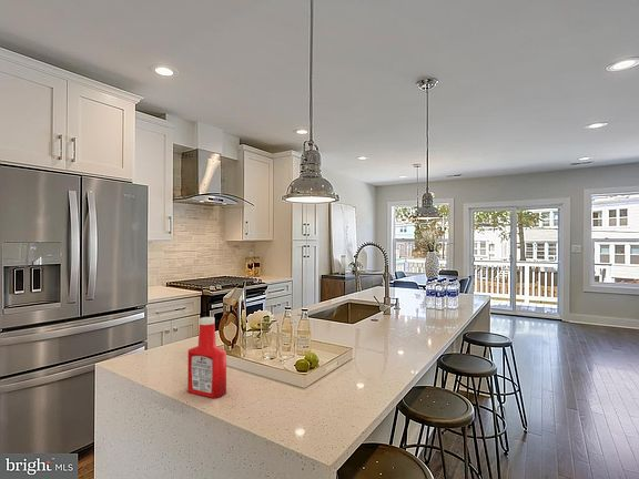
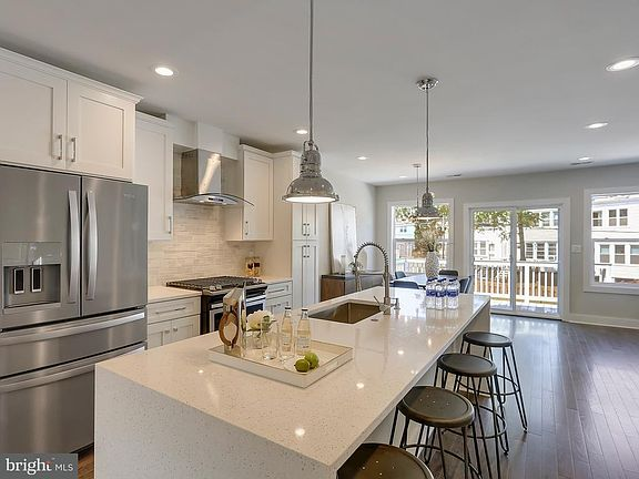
- soap bottle [186,316,227,399]
